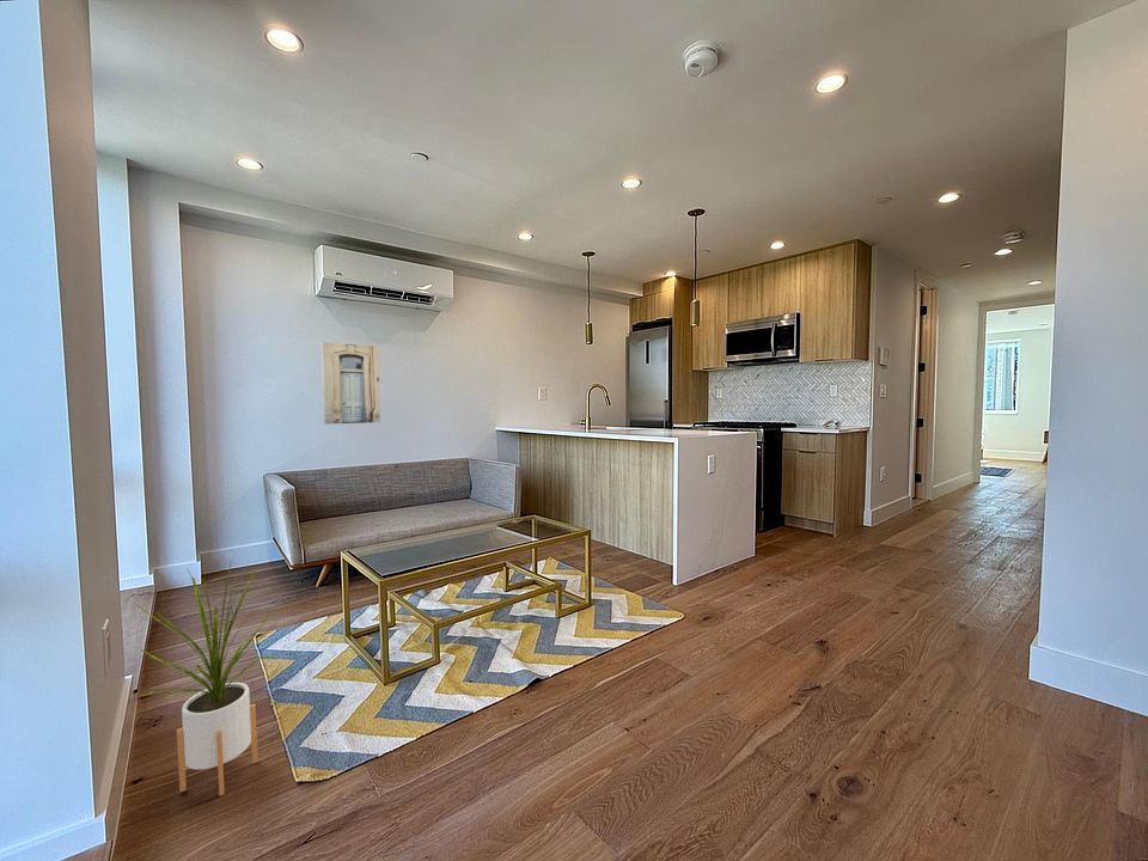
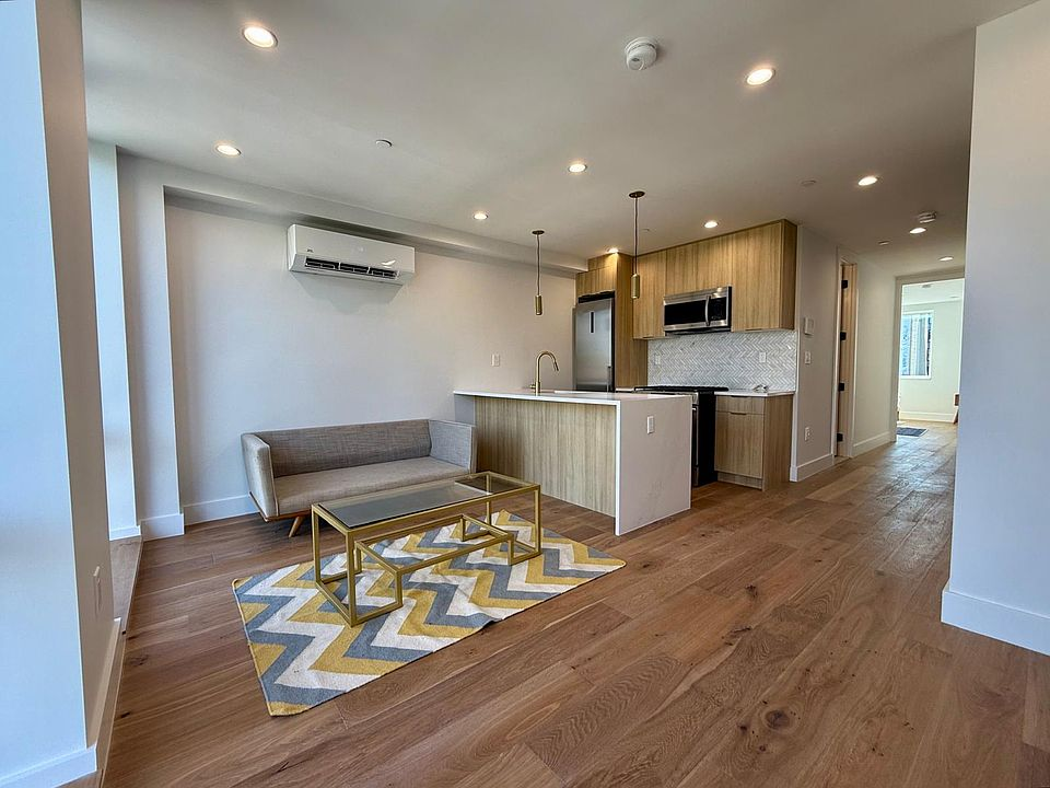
- wall art [320,341,381,426]
- house plant [134,558,279,796]
